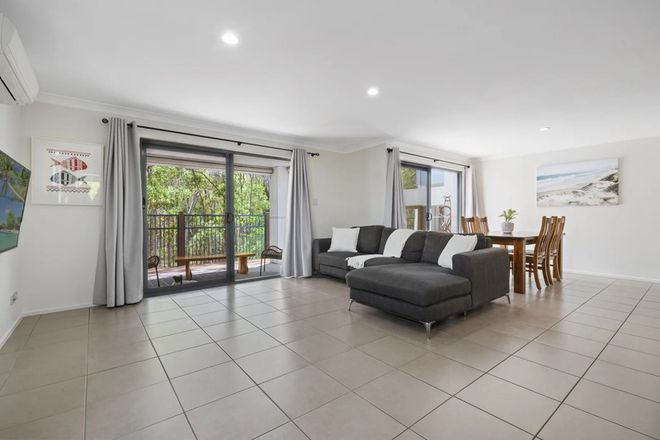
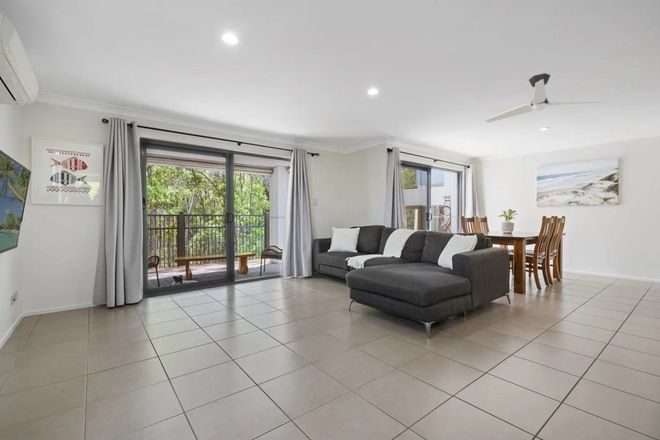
+ ceiling fan [484,72,606,124]
